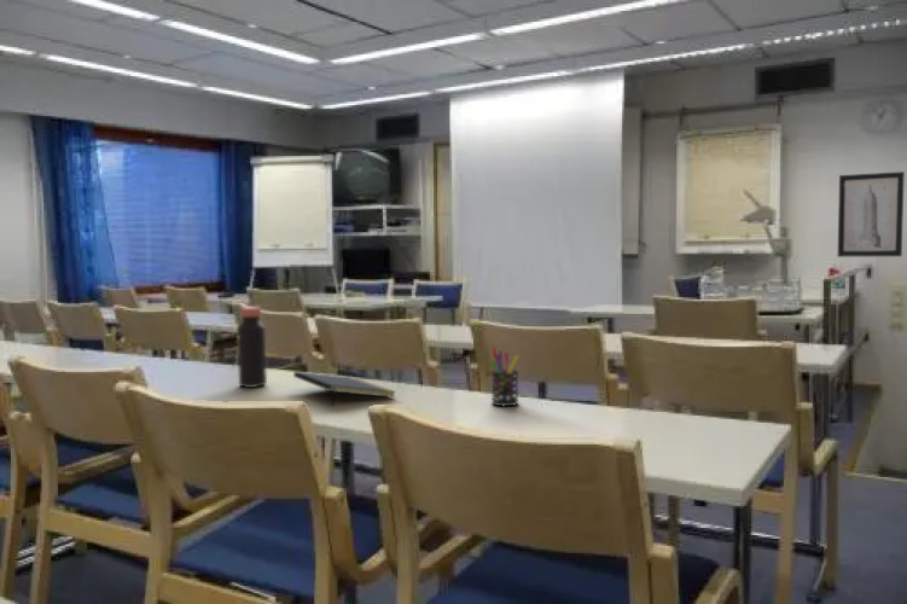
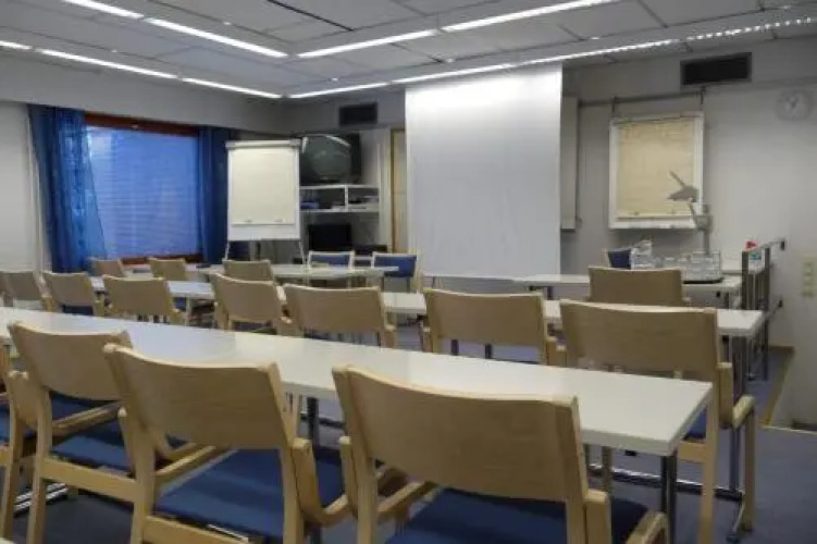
- pen holder [488,345,521,407]
- wall art [837,170,906,259]
- bottle [236,306,268,389]
- notepad [292,370,397,407]
